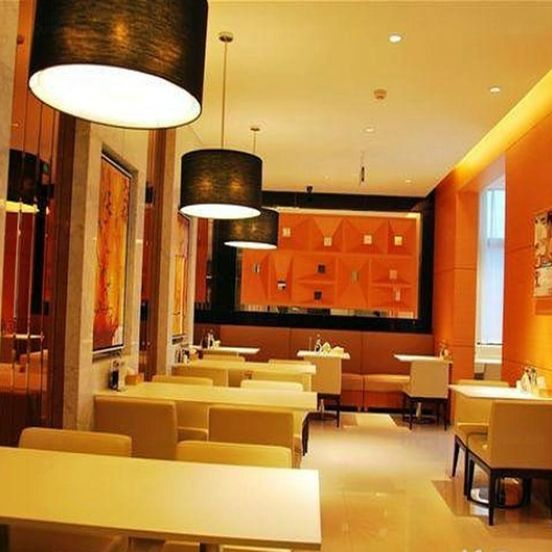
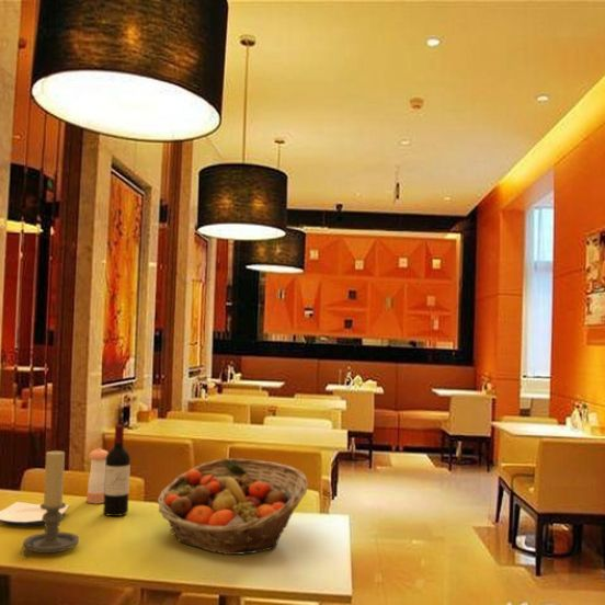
+ plate [0,501,70,526]
+ fruit basket [156,457,309,556]
+ pepper shaker [85,447,109,504]
+ wine bottle [102,424,132,517]
+ candle holder [20,449,80,558]
